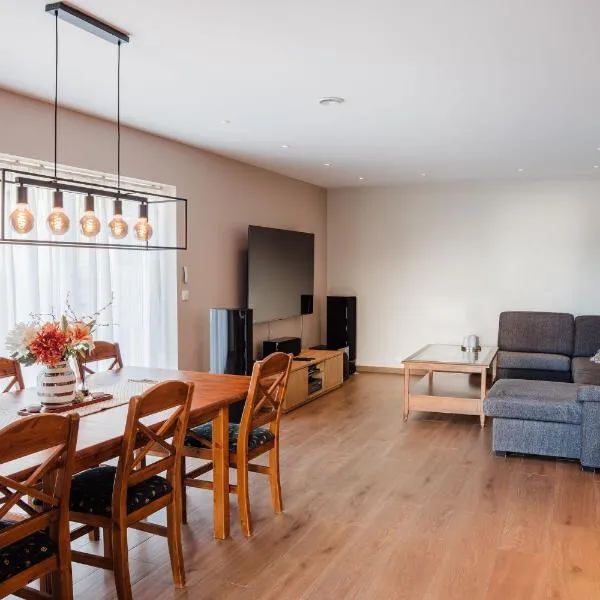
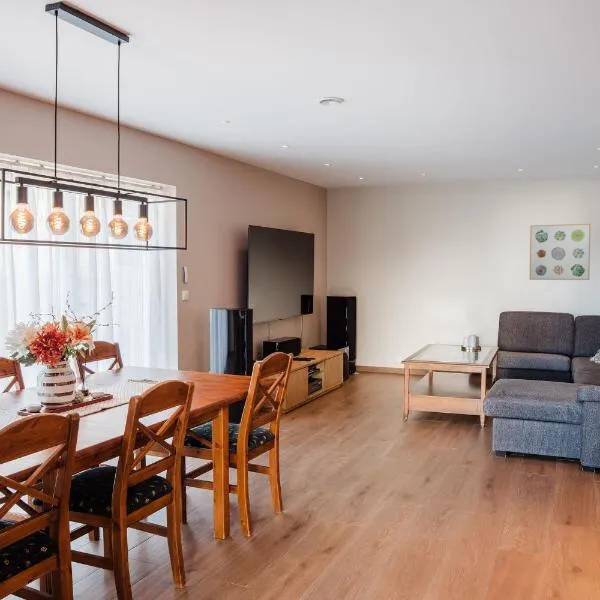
+ wall art [529,223,592,281]
